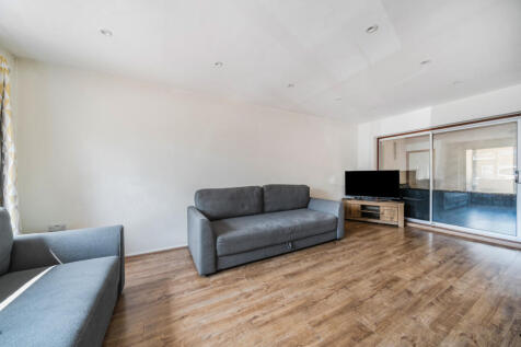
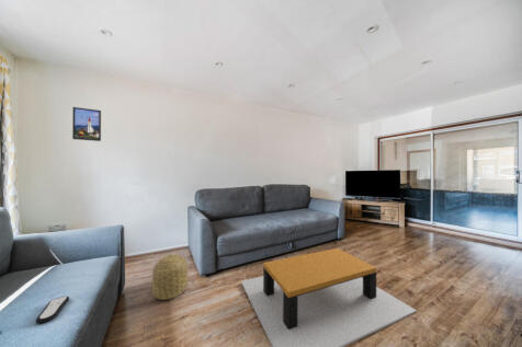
+ remote control [35,296,70,324]
+ coffee table [240,247,418,347]
+ basket [151,253,189,301]
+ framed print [71,106,102,142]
